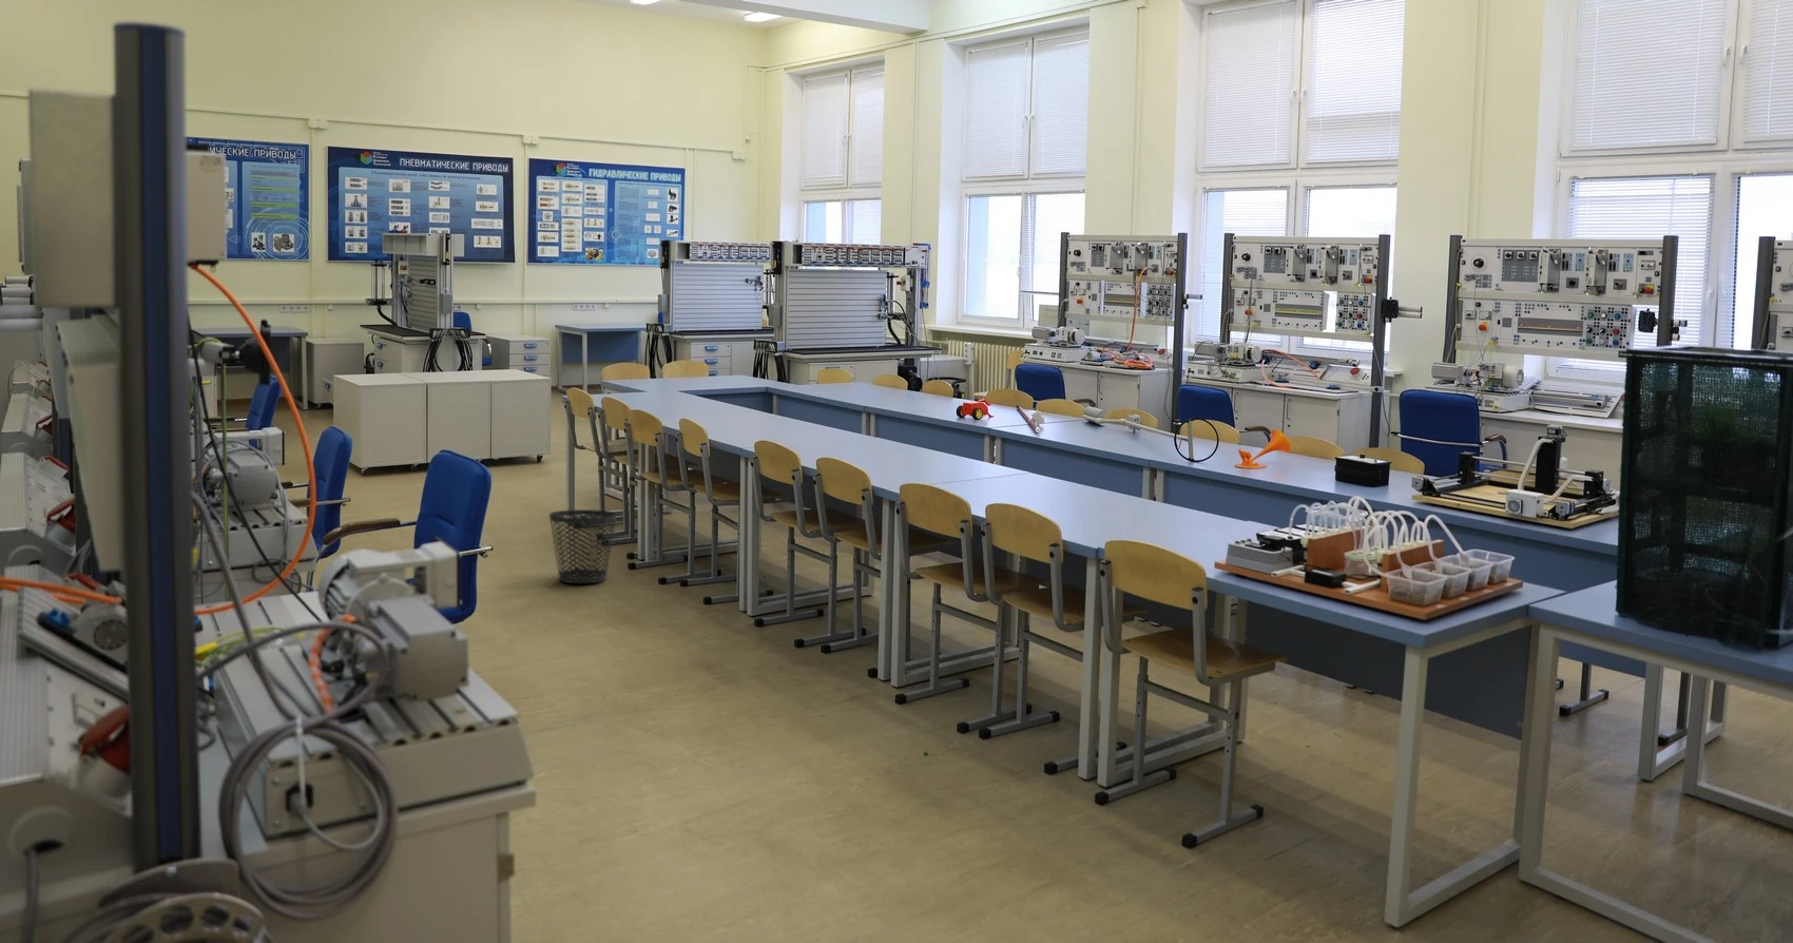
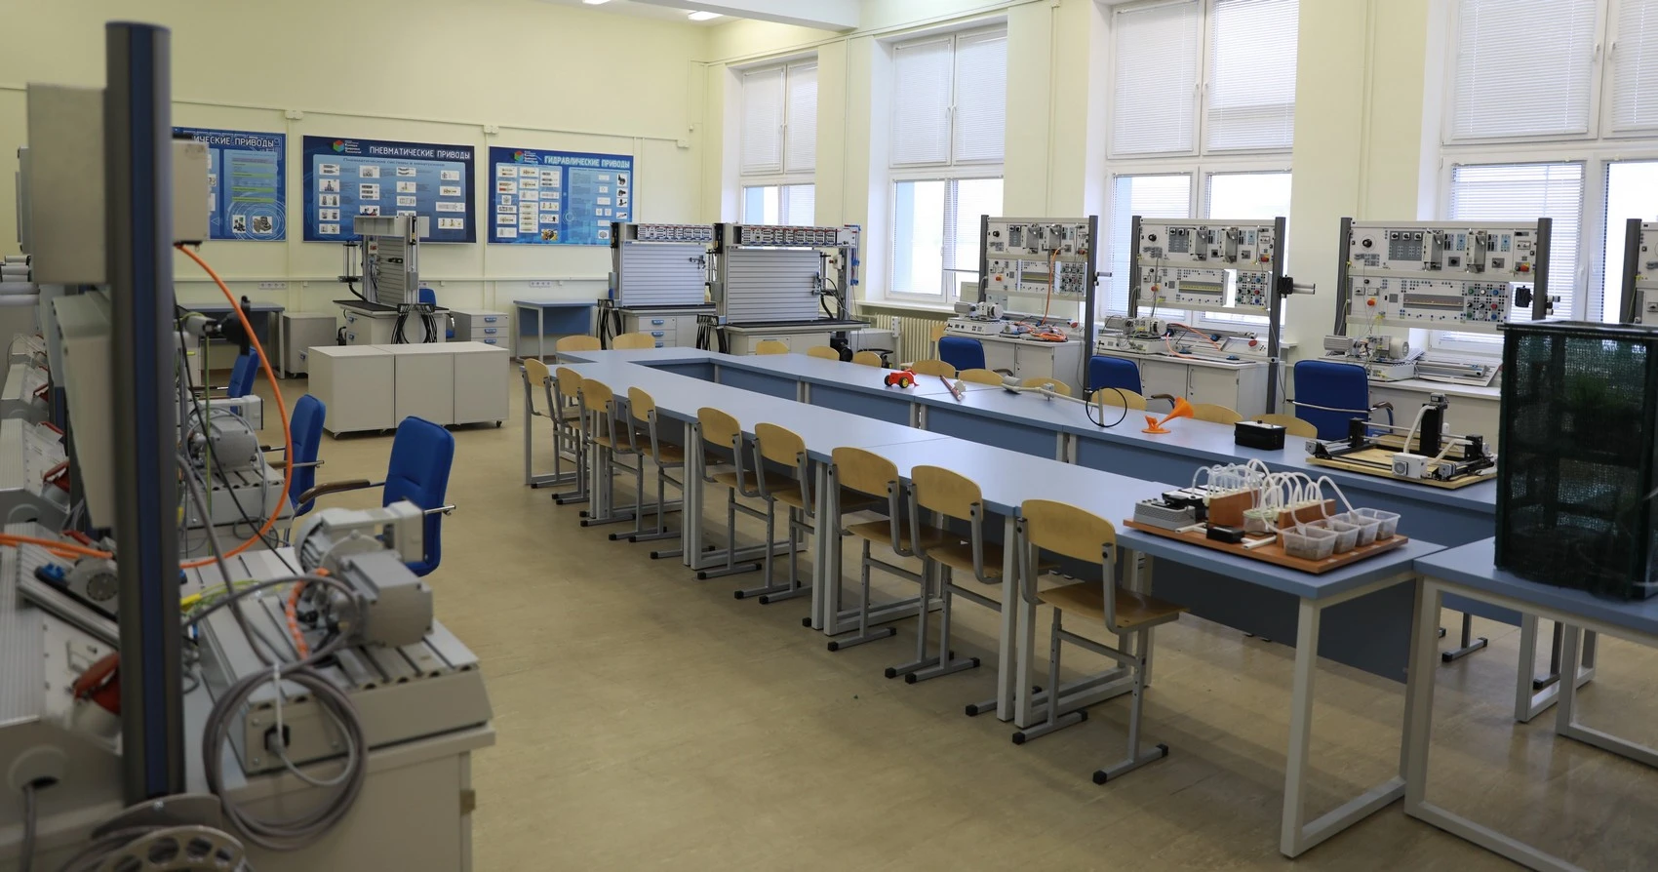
- wastebasket [548,509,617,585]
